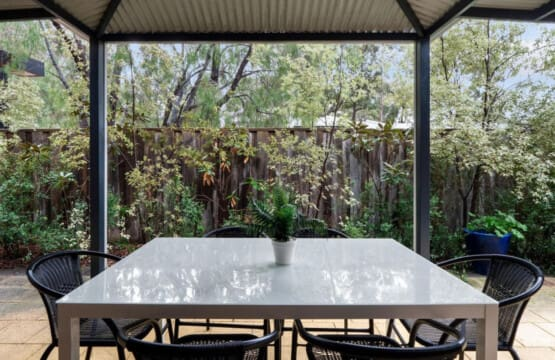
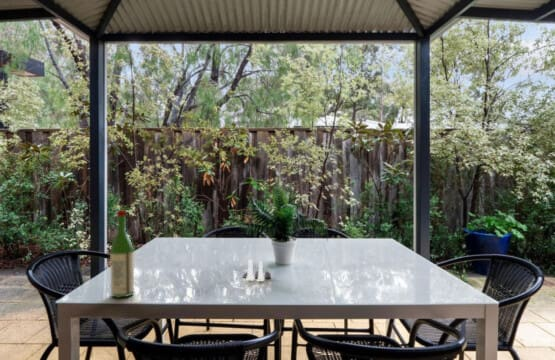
+ salt and pepper shaker set [242,258,272,281]
+ wine bottle [109,210,135,299]
